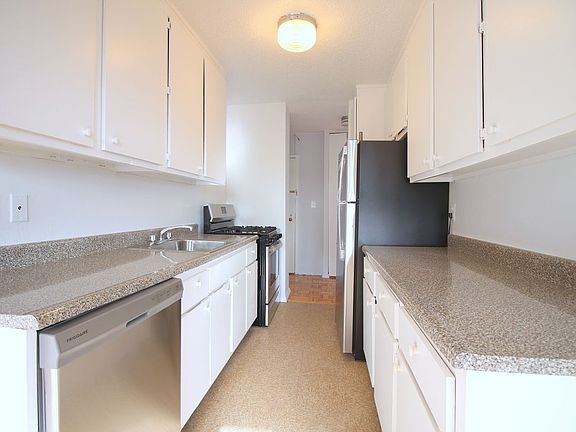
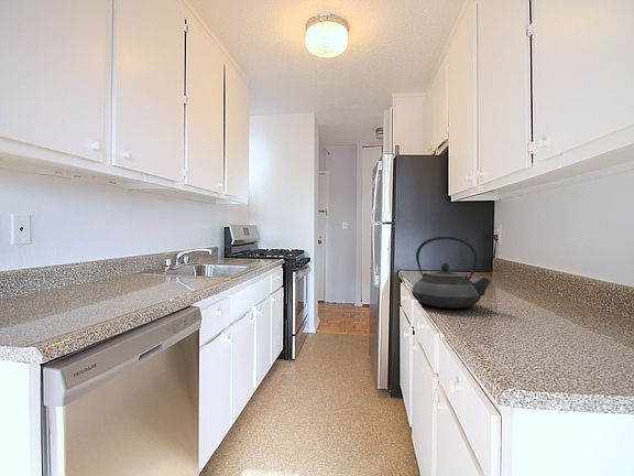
+ teapot [411,235,492,309]
